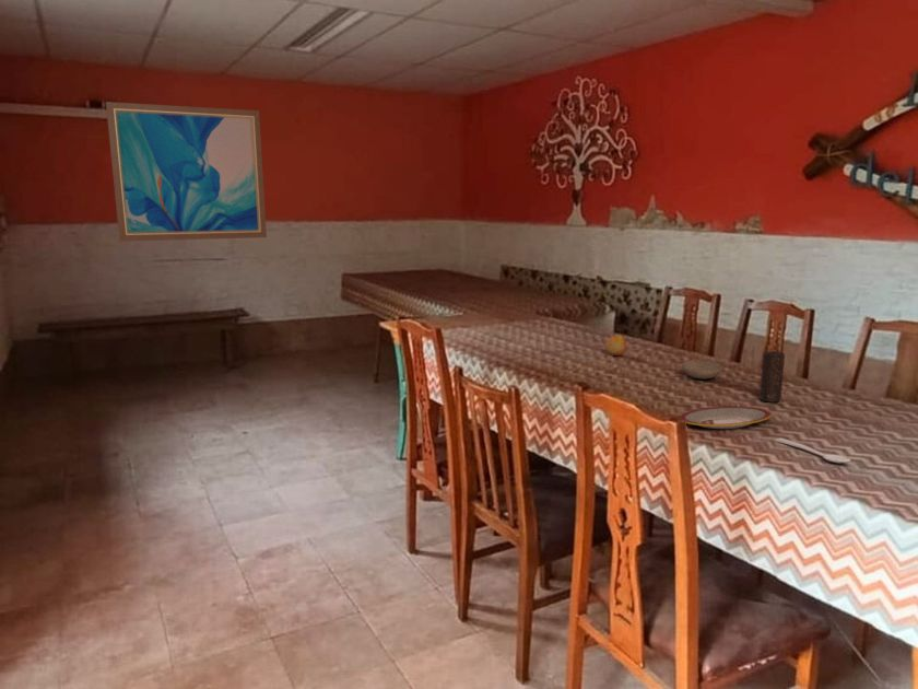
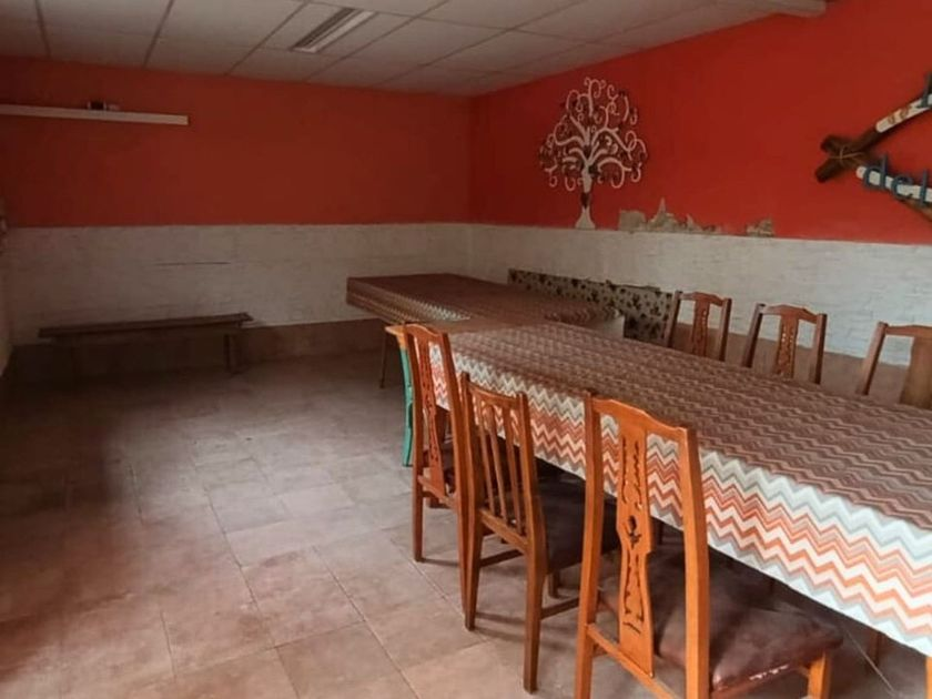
- spoon [774,437,851,464]
- wall art [105,101,268,243]
- bowl [680,359,723,381]
- fruit [604,334,628,357]
- candle [758,350,786,404]
- plate [679,406,773,430]
